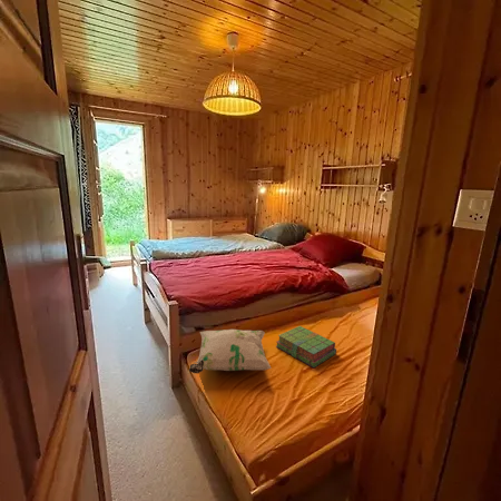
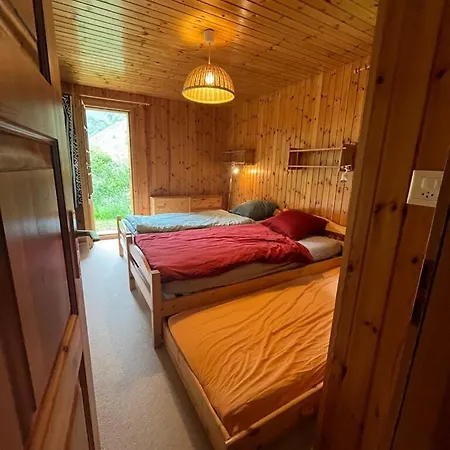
- stack of books [275,325,337,369]
- decorative pillow [188,328,272,375]
